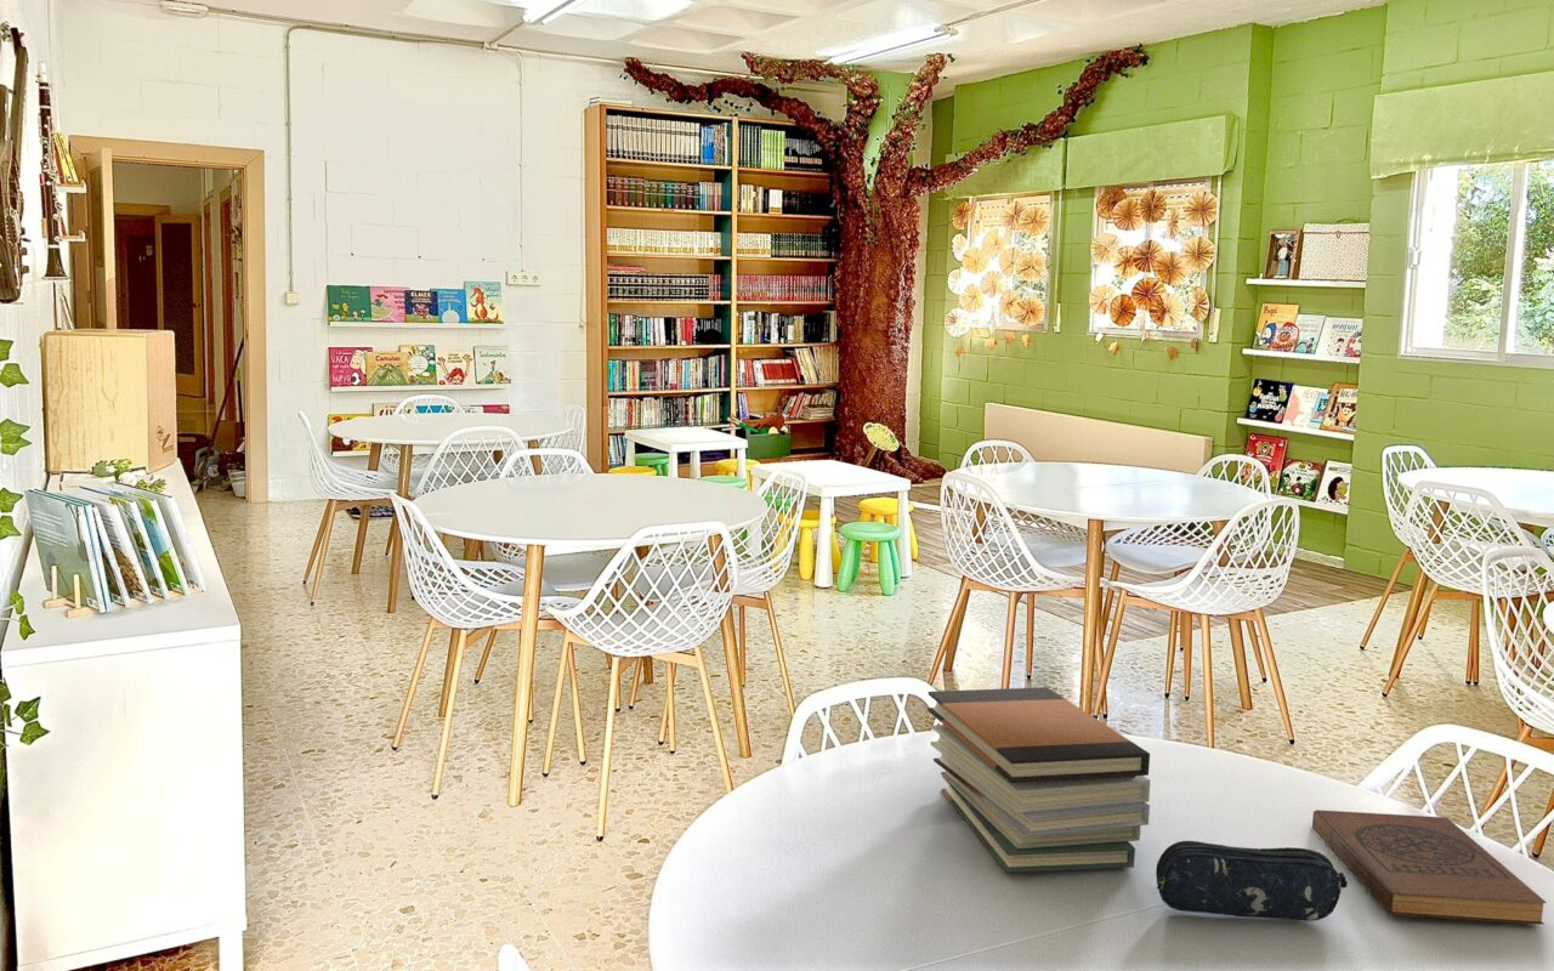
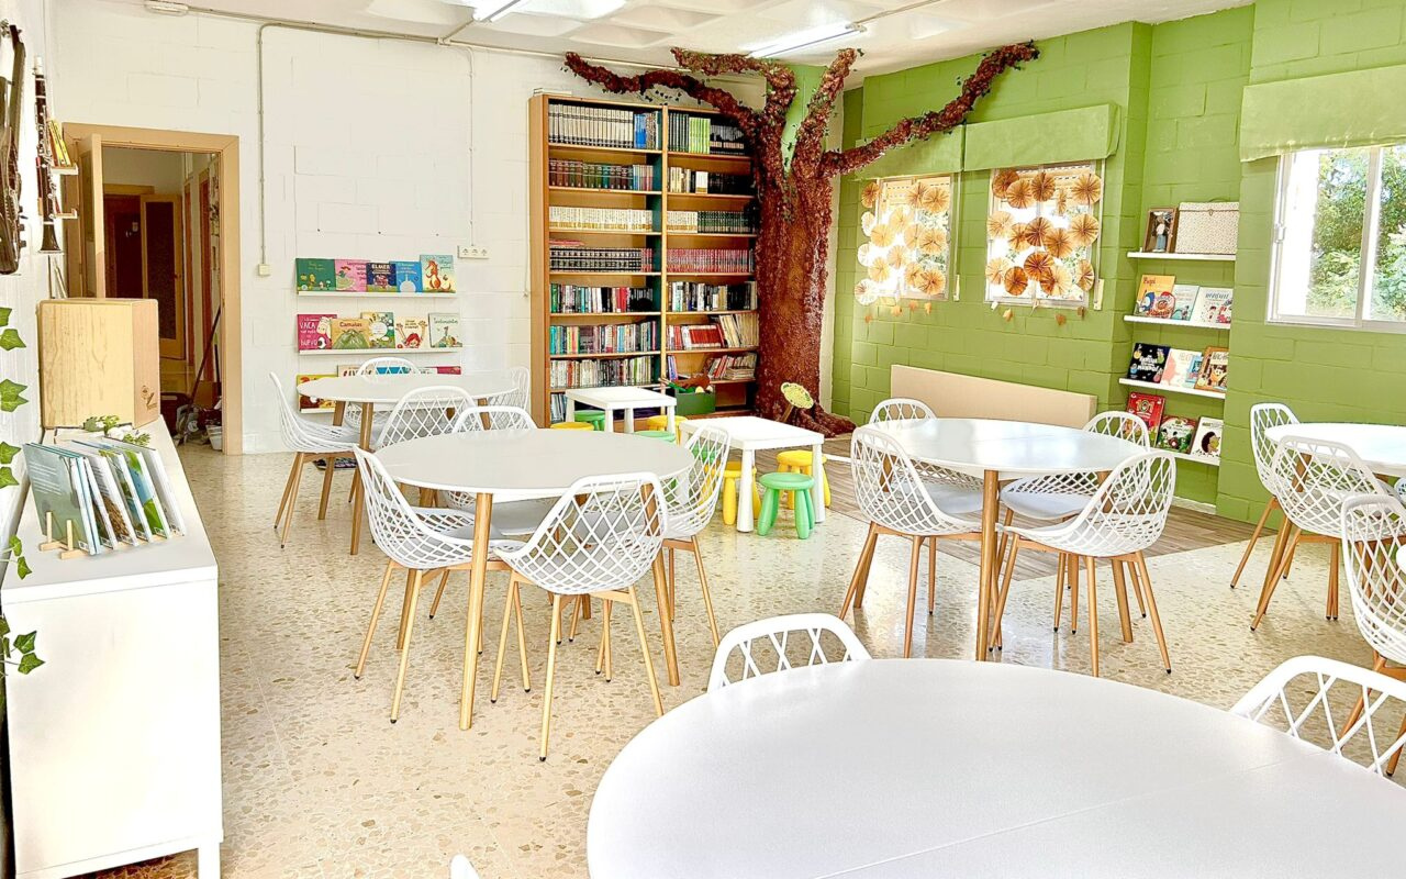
- book stack [926,686,1151,874]
- book [1311,808,1548,926]
- pencil case [1155,840,1349,922]
